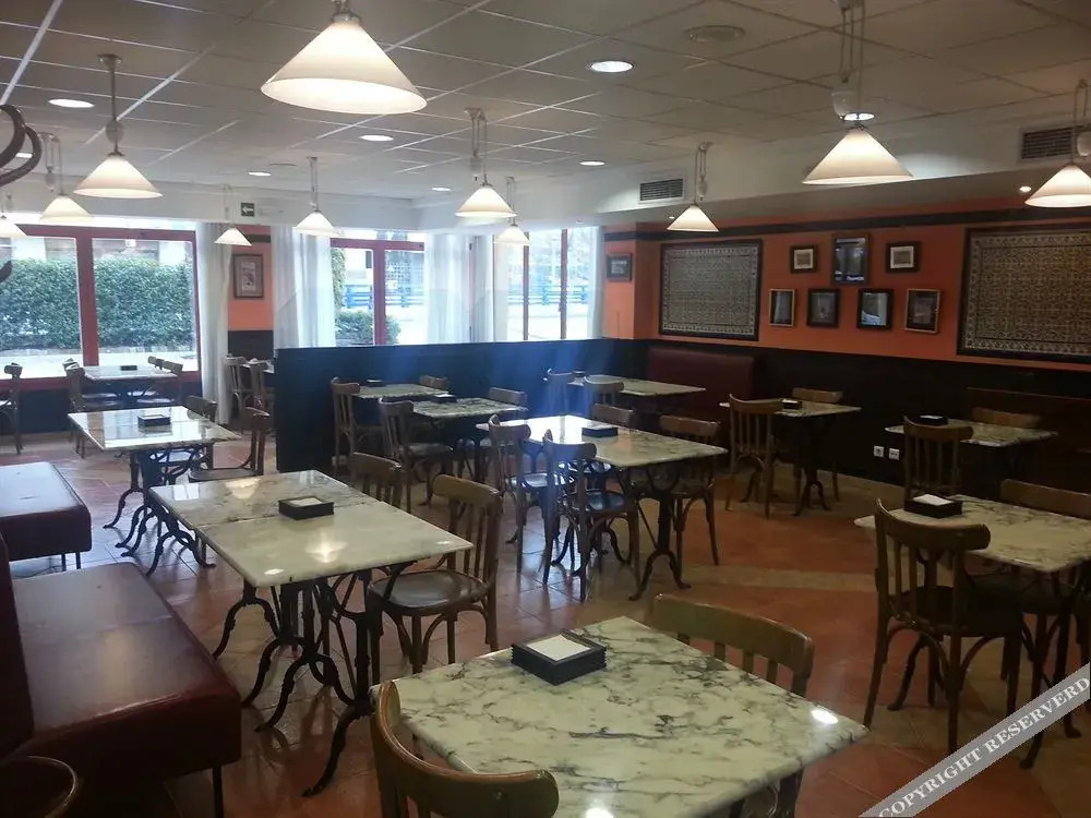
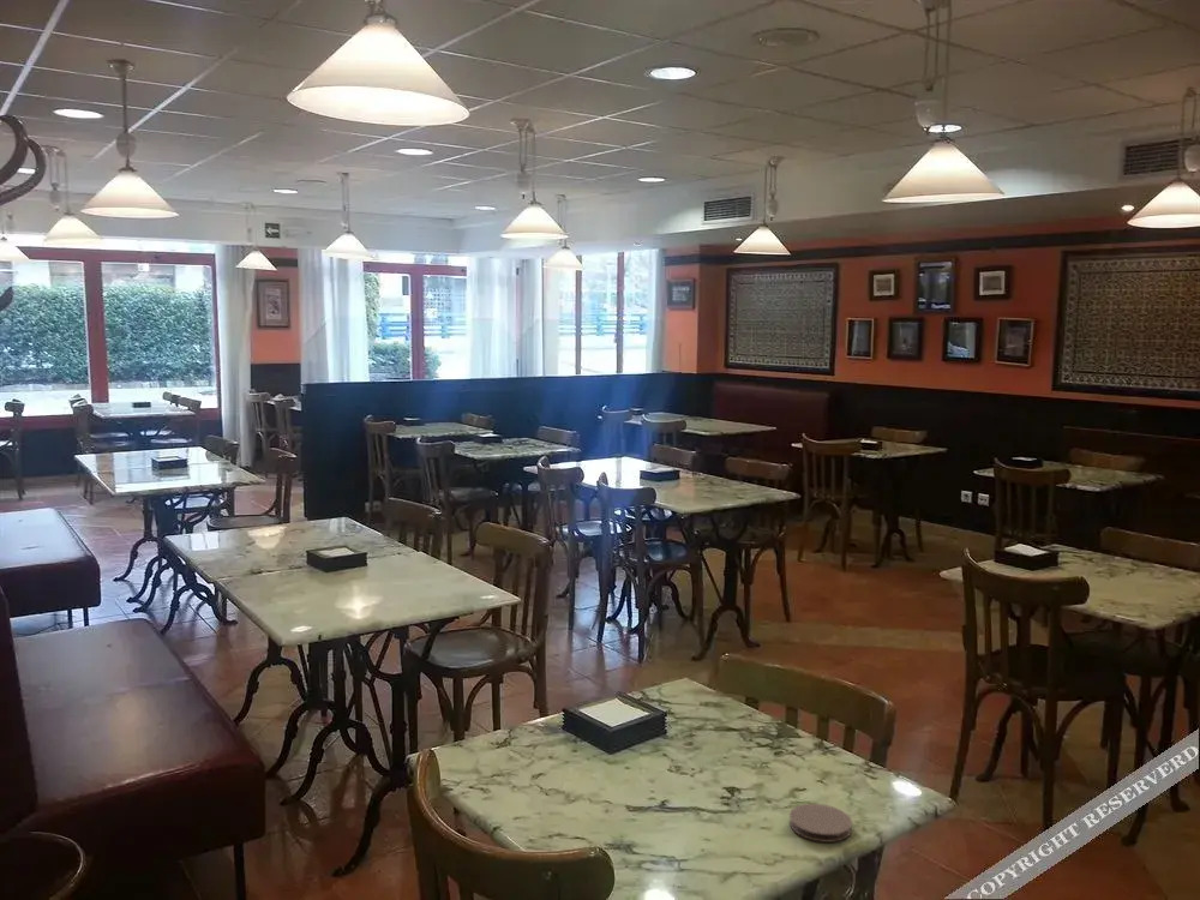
+ coaster [788,803,853,844]
